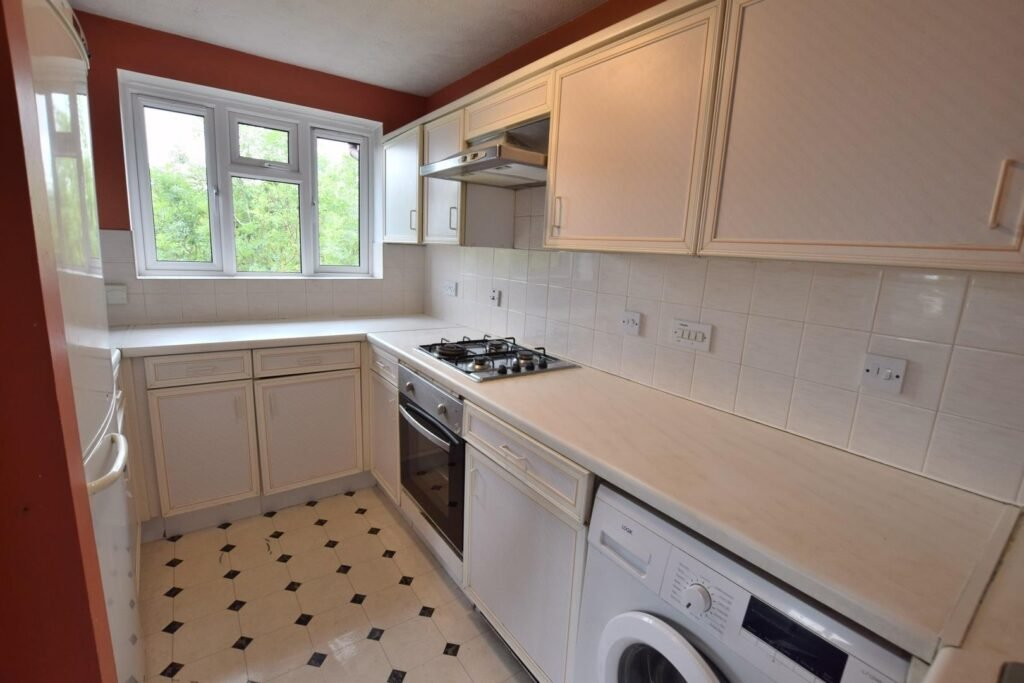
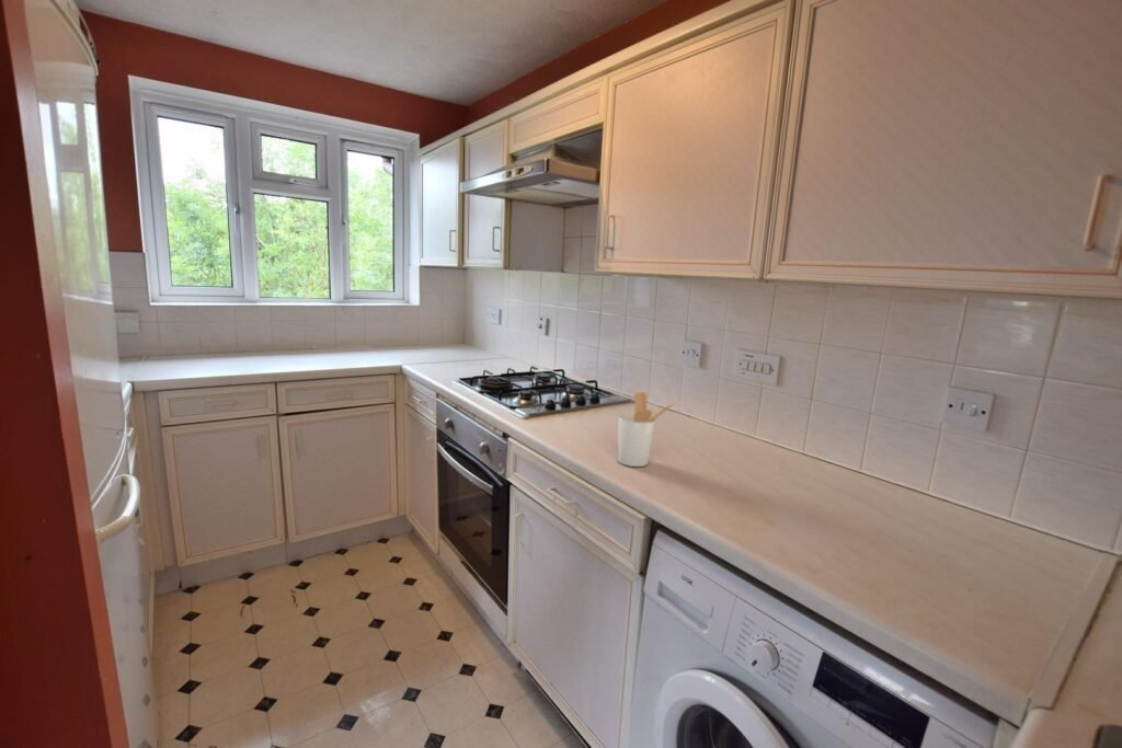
+ utensil holder [617,391,677,468]
